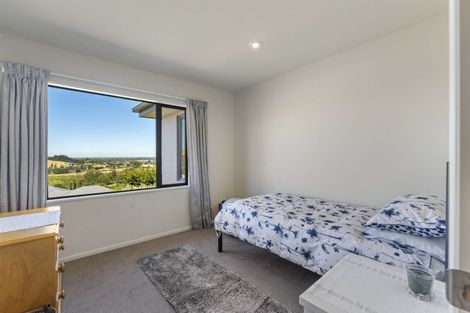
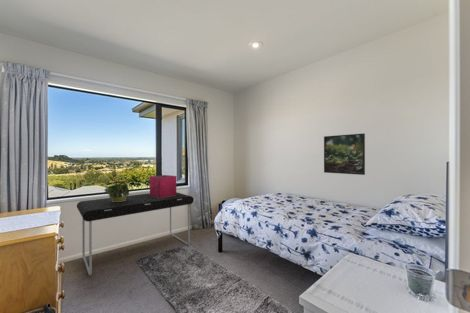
+ desk [76,191,195,276]
+ potted plant [103,176,133,202]
+ storage bin [149,174,178,198]
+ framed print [323,133,366,176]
